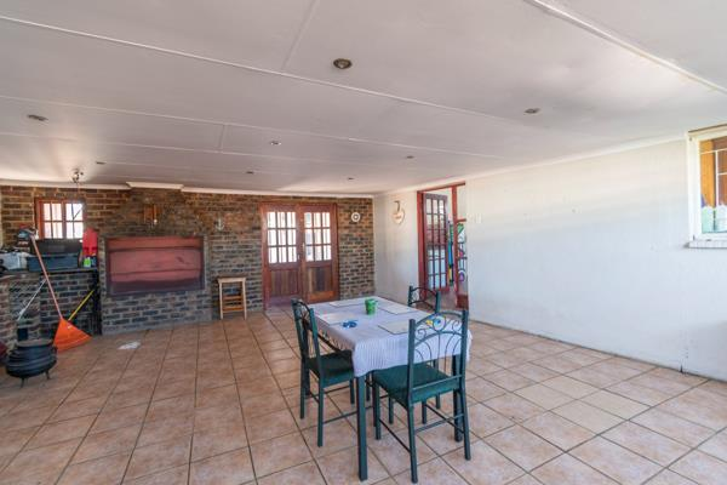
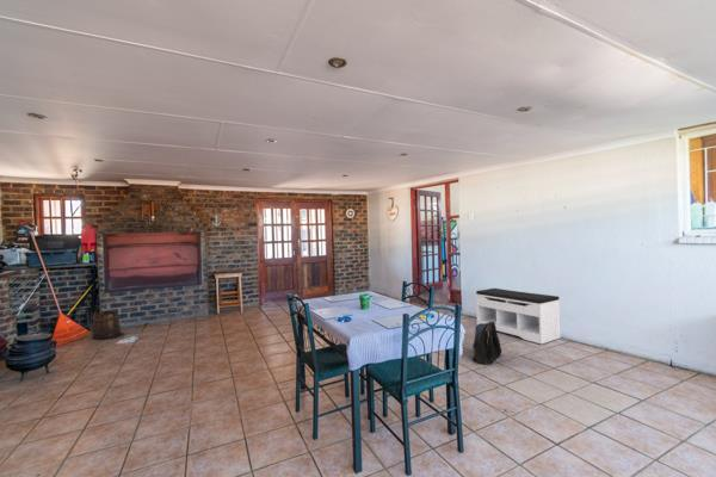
+ backpack [471,321,502,366]
+ bucket [91,309,122,340]
+ bench [475,287,562,345]
